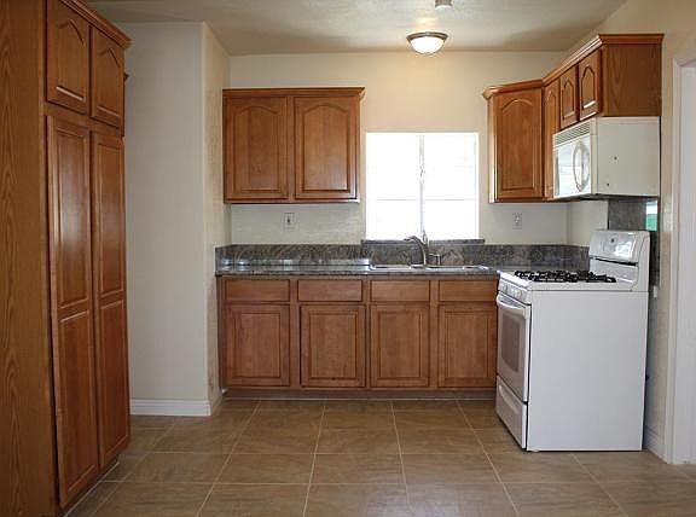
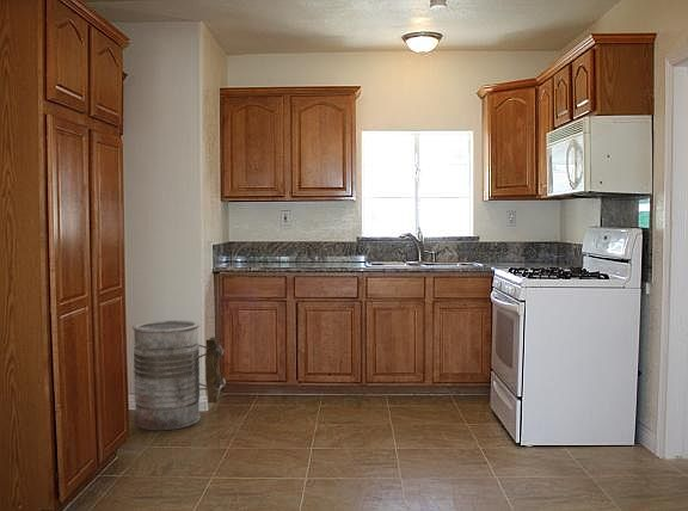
+ trash can [131,319,227,431]
